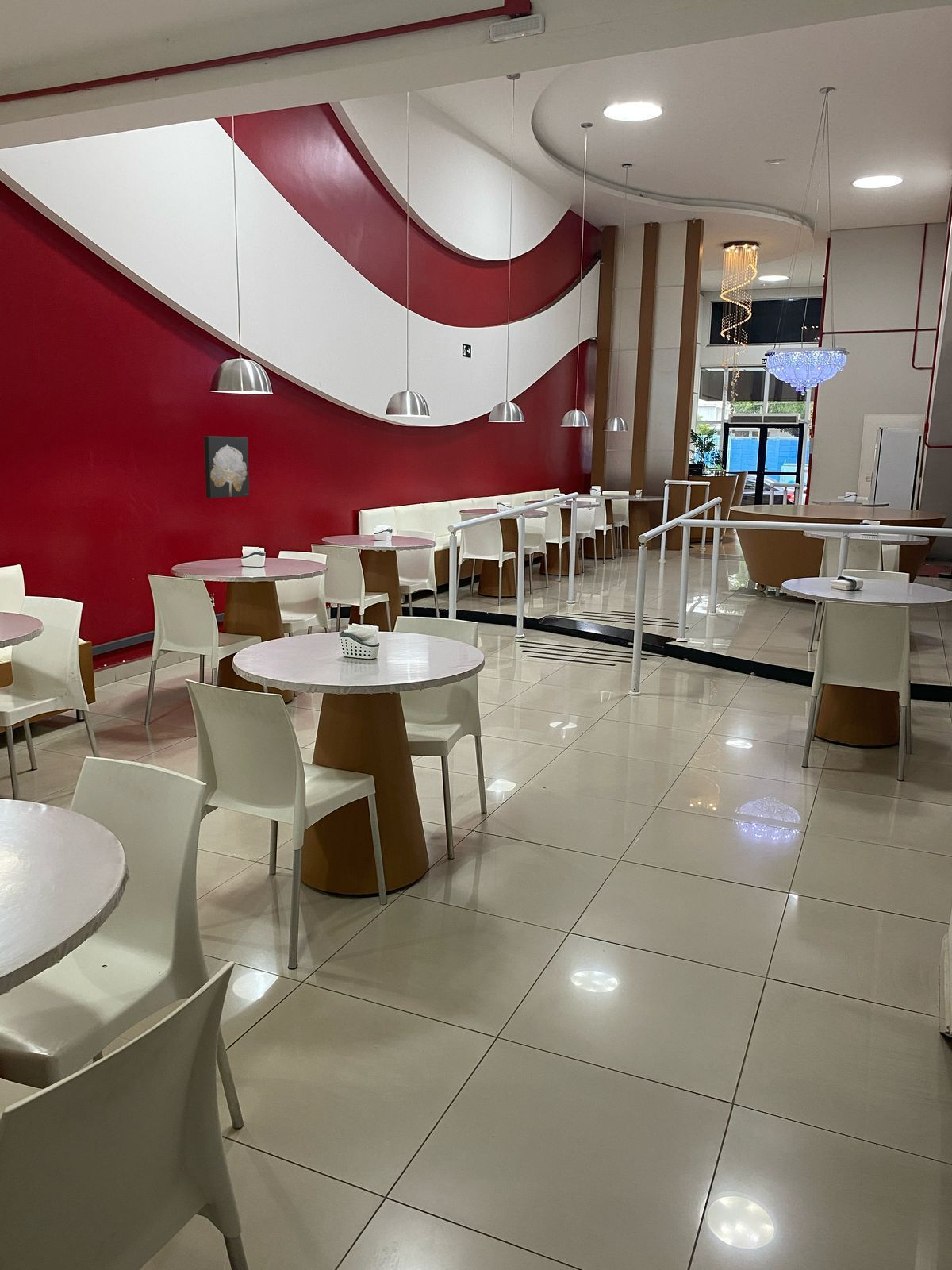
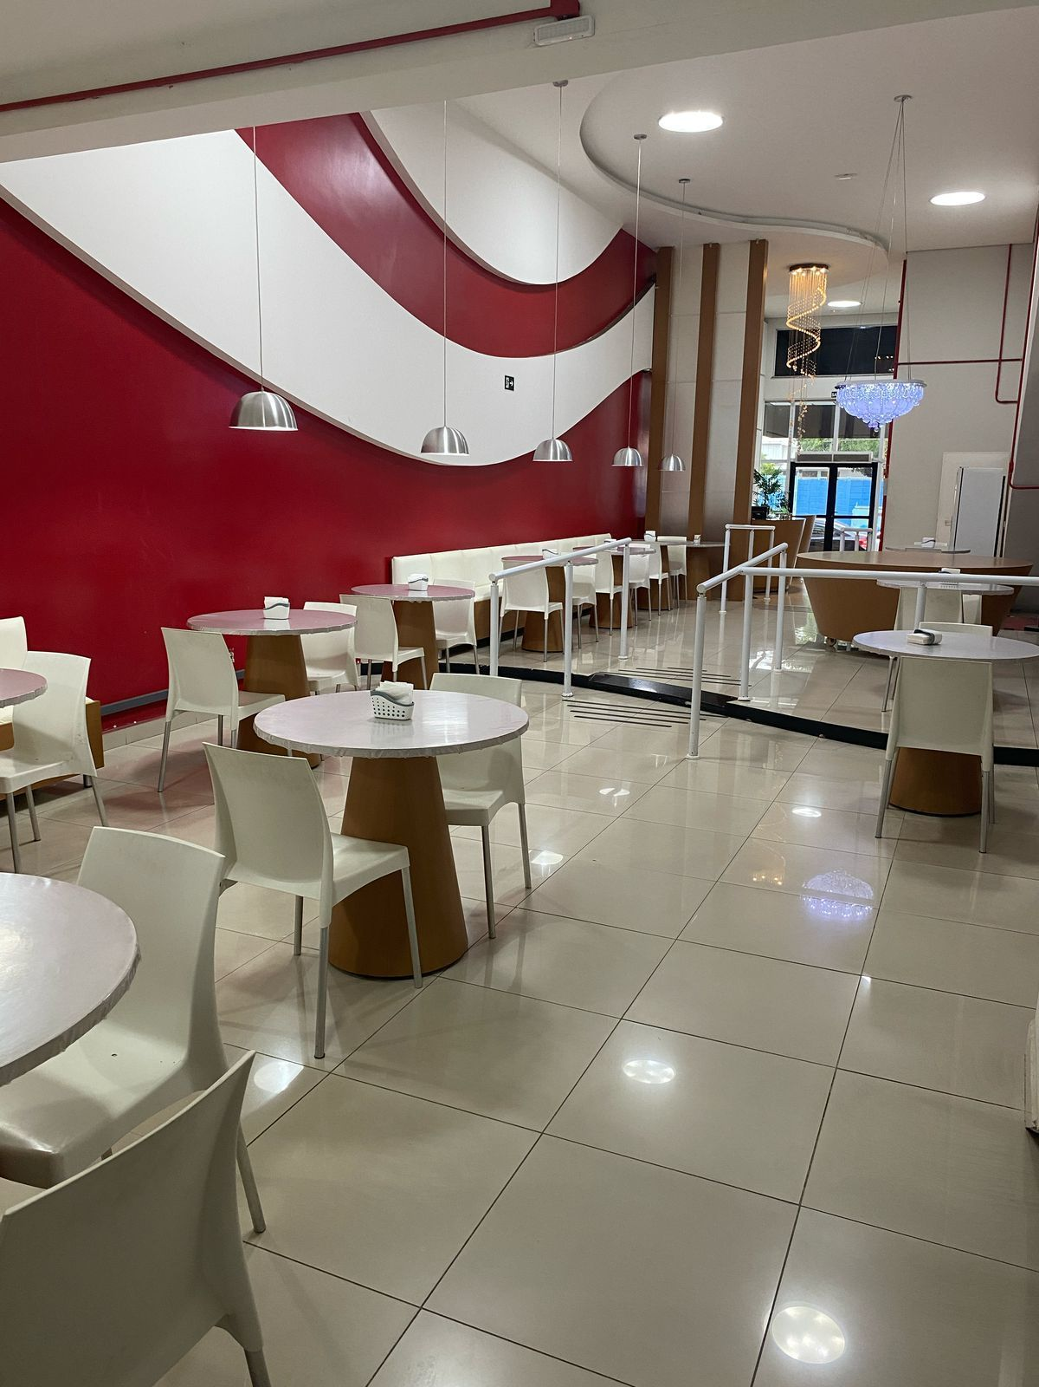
- wall art [203,435,250,499]
